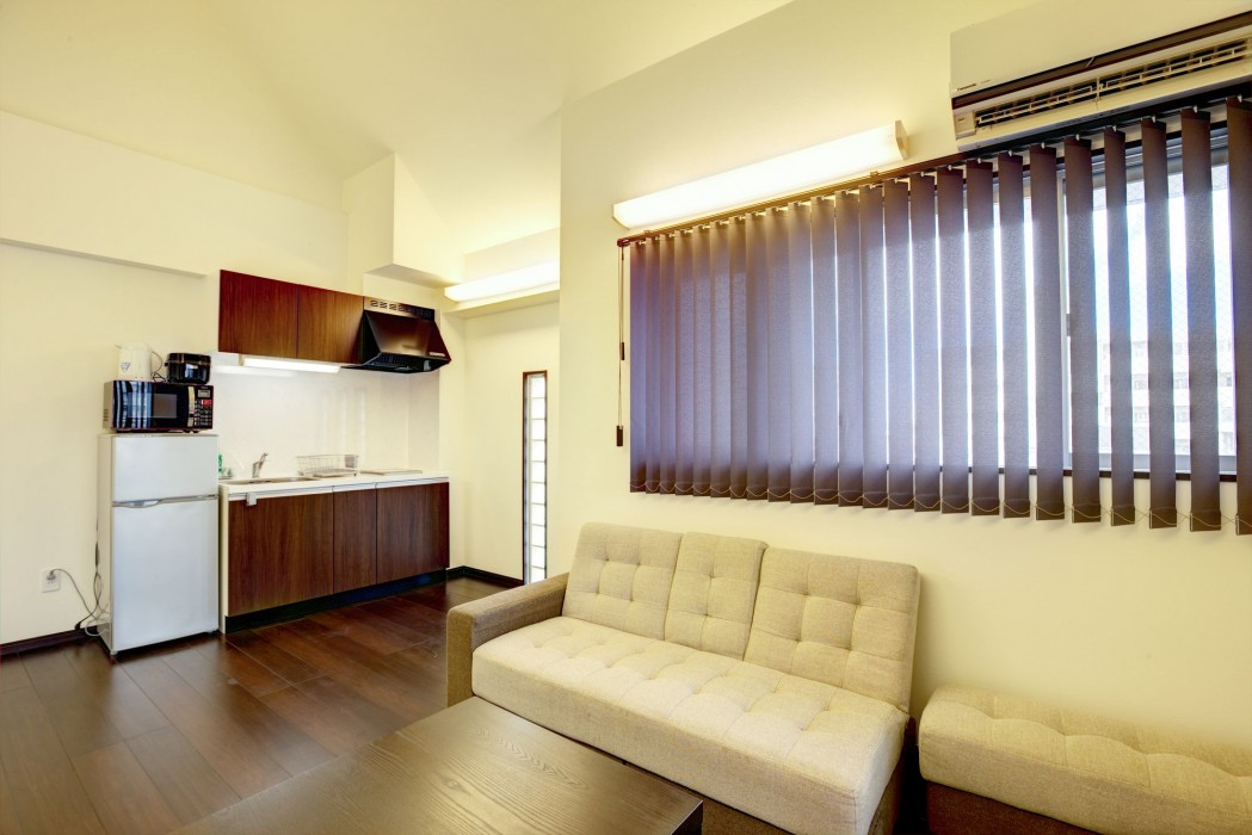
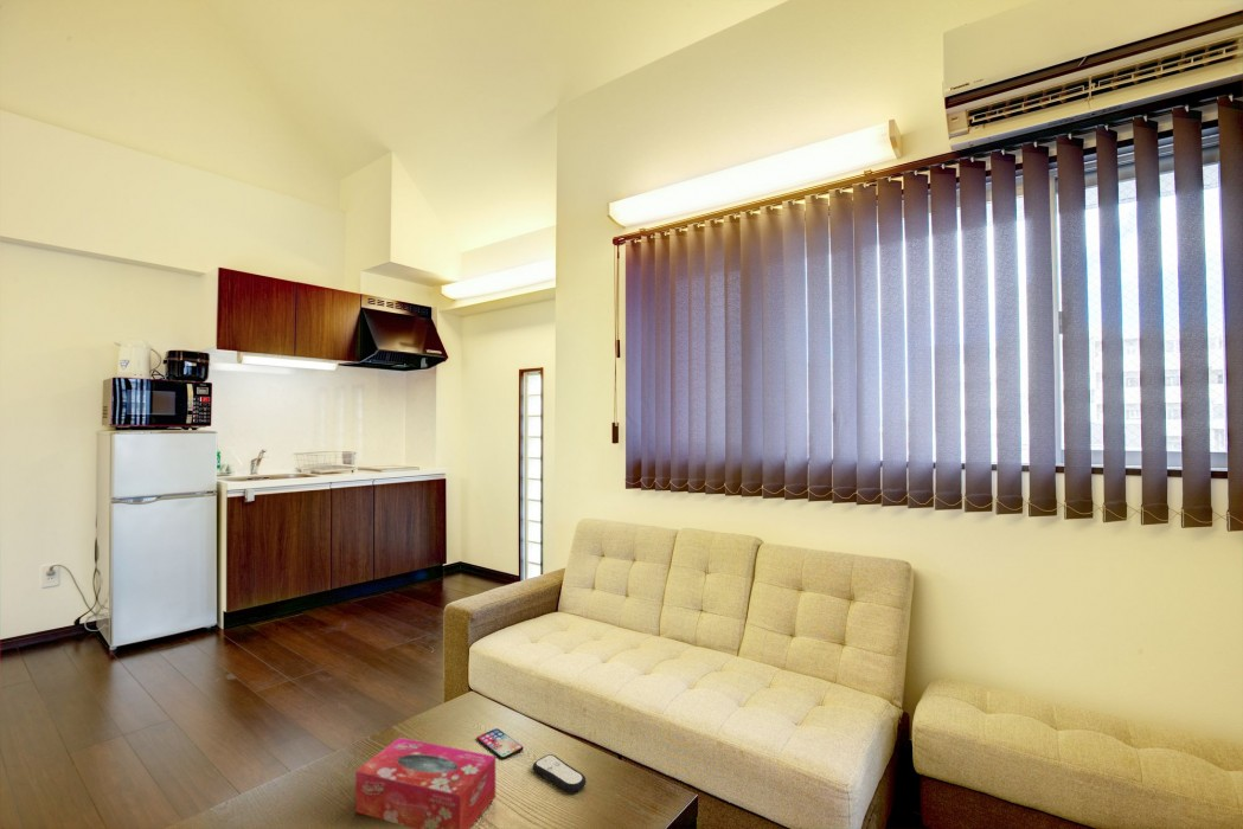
+ tissue box [354,737,496,829]
+ smartphone [475,727,525,760]
+ remote control [532,753,588,793]
